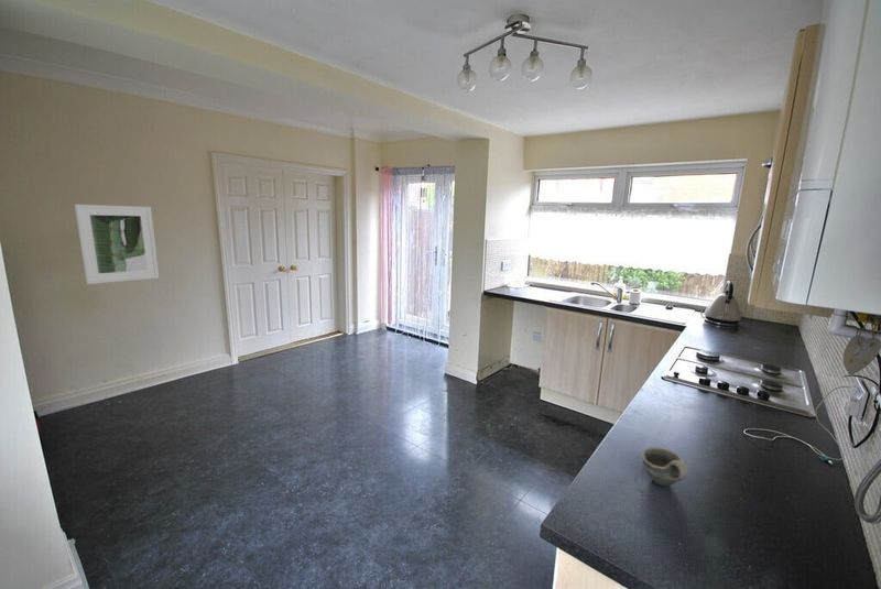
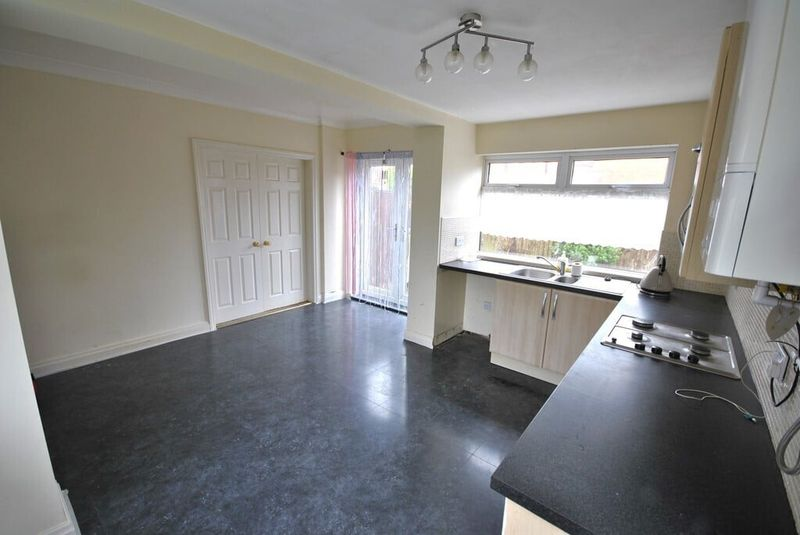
- cup [641,446,689,488]
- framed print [74,204,160,285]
